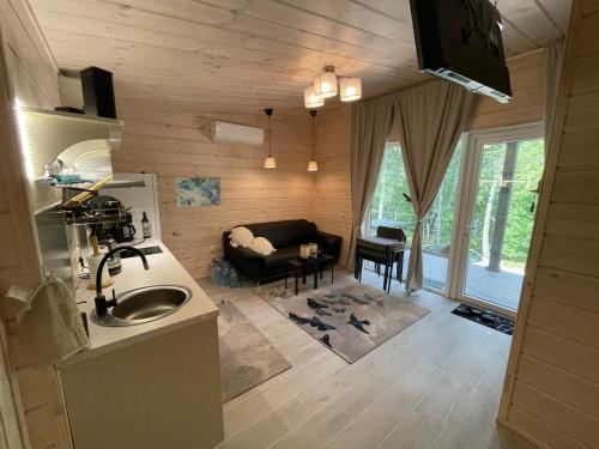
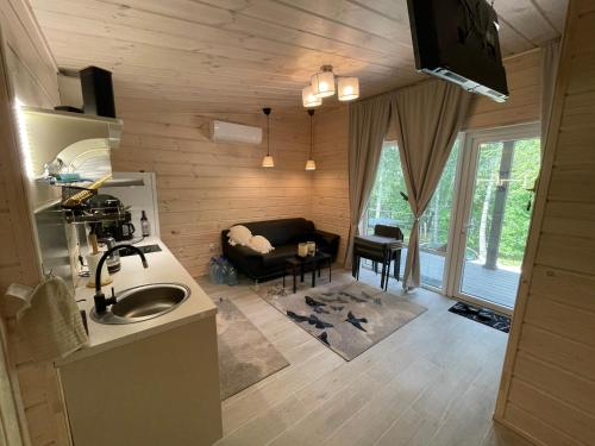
- wall art [174,176,222,208]
